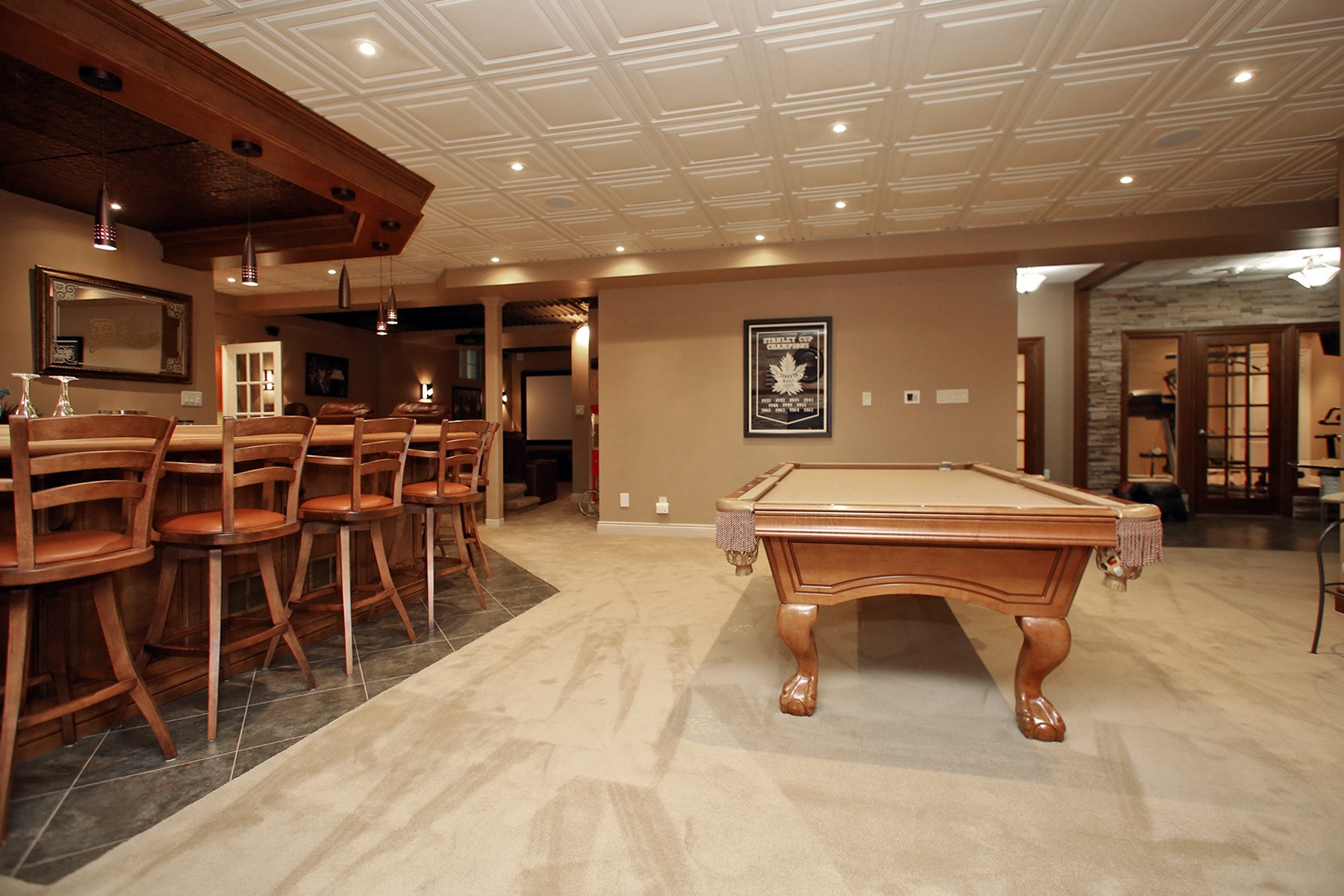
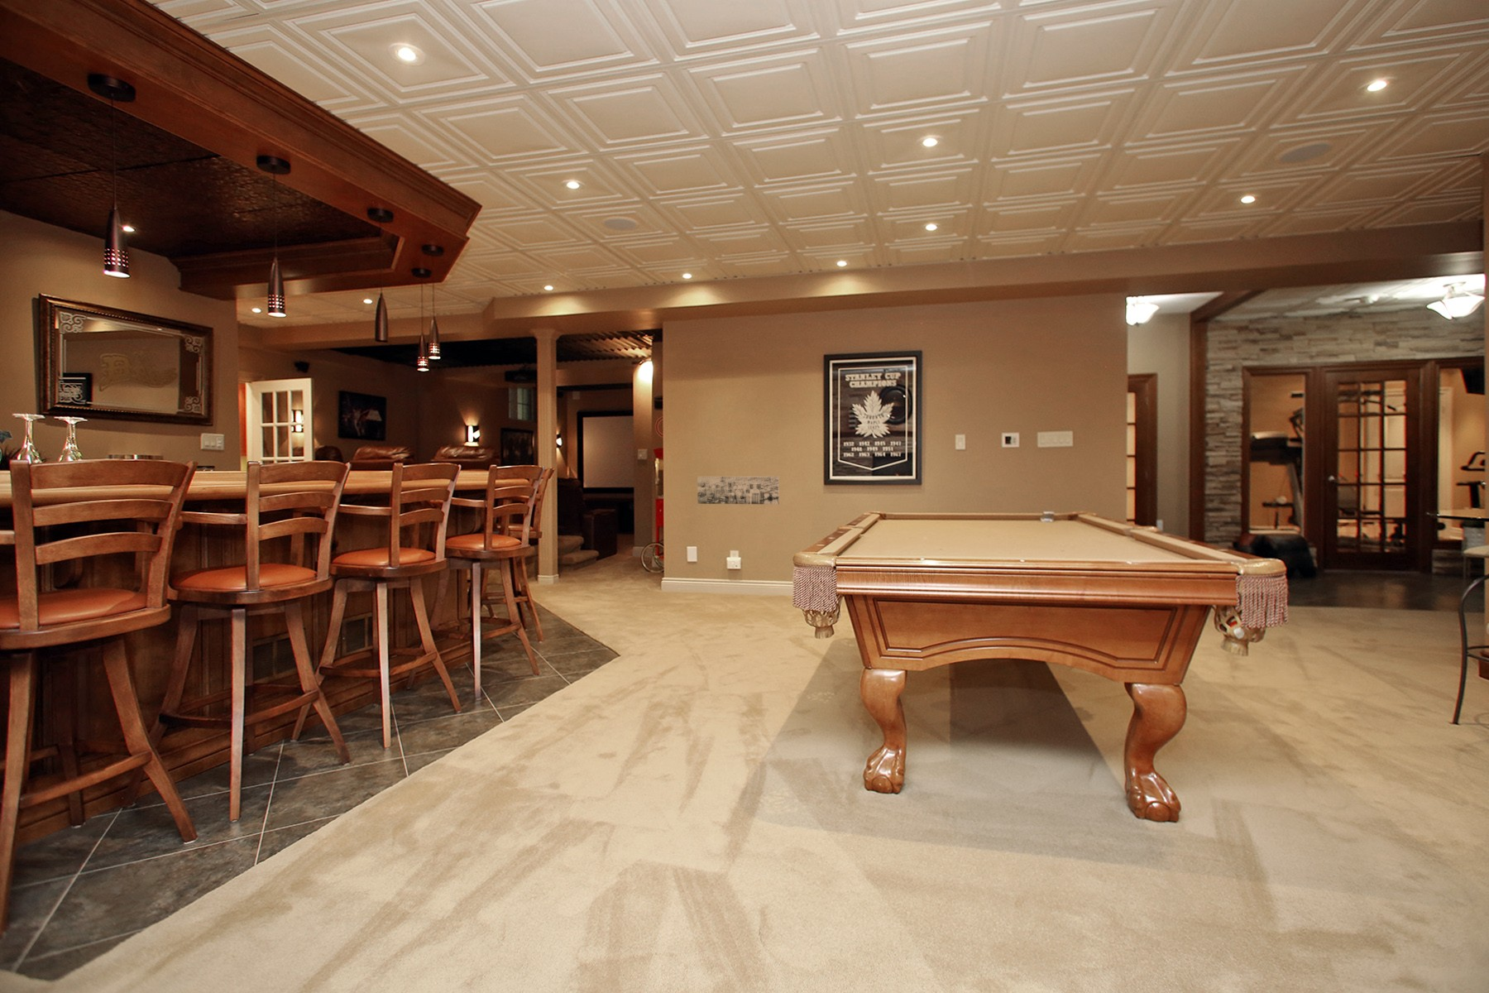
+ wall art [697,475,780,504]
